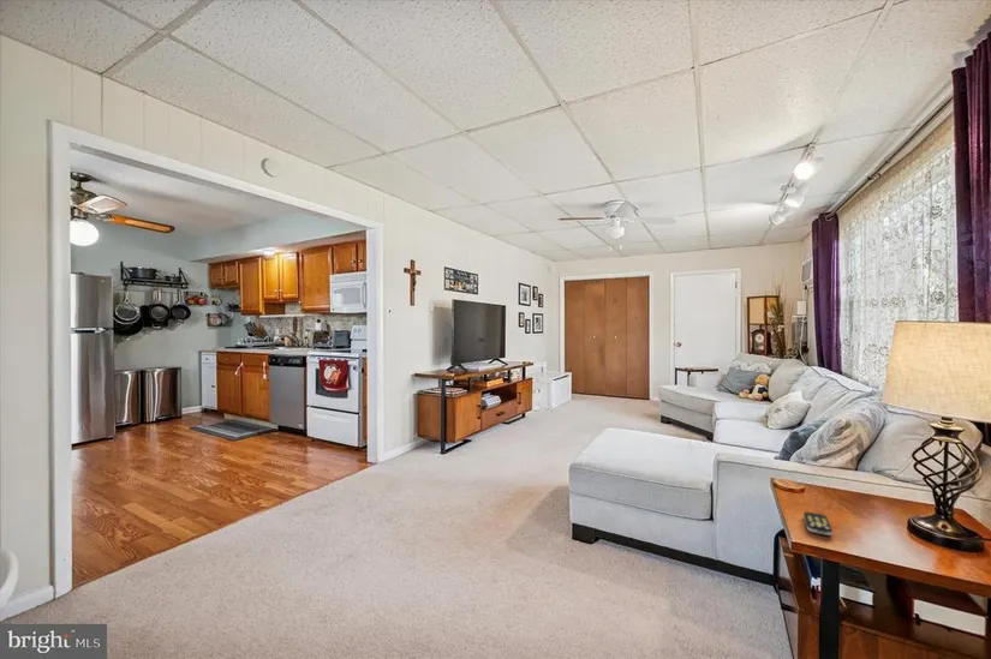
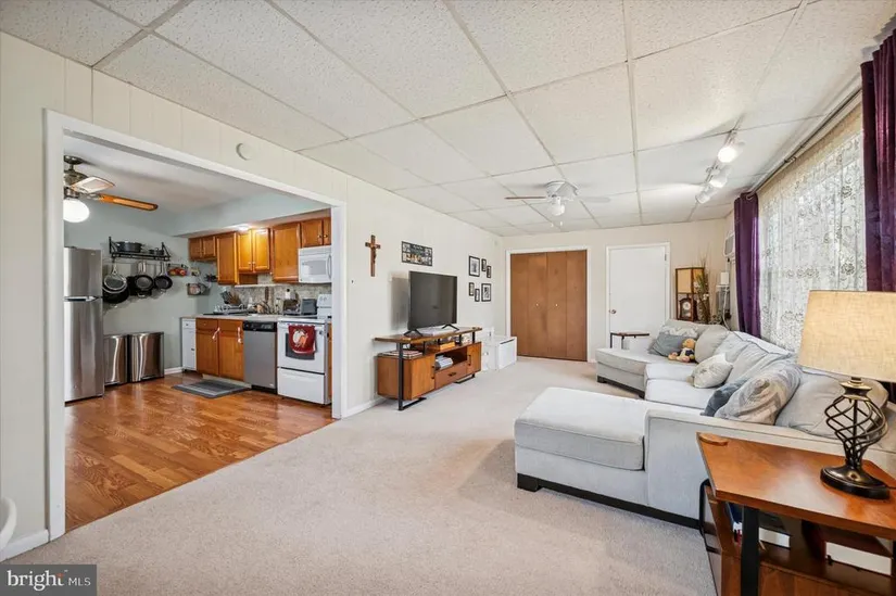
- remote control [802,510,834,537]
